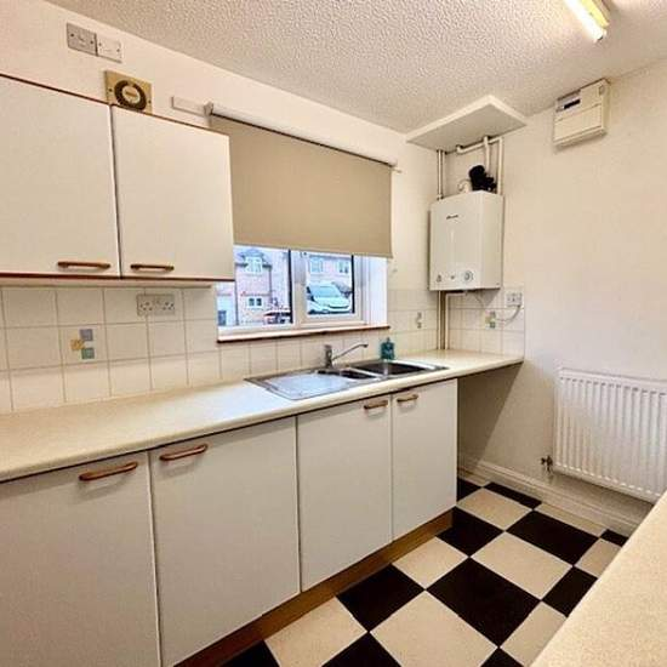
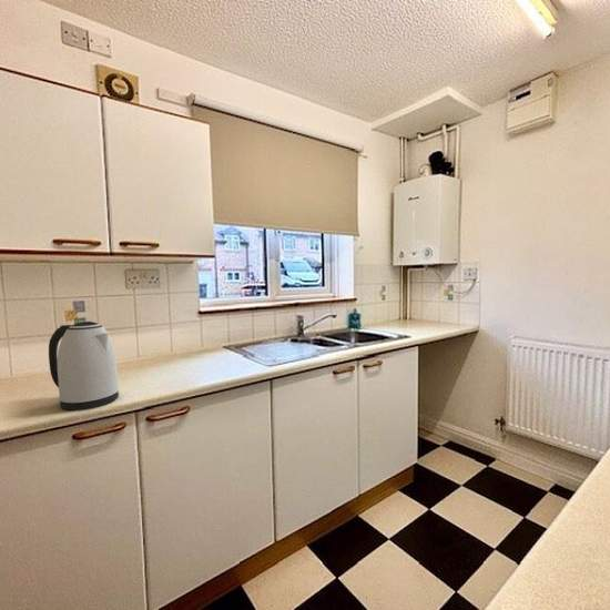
+ kettle [48,321,120,410]
